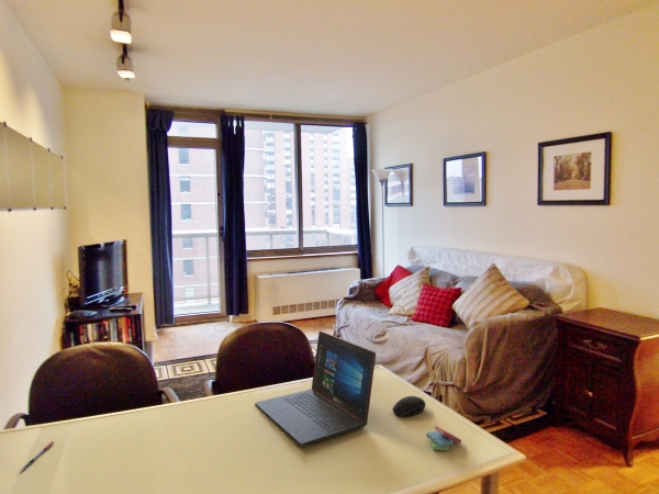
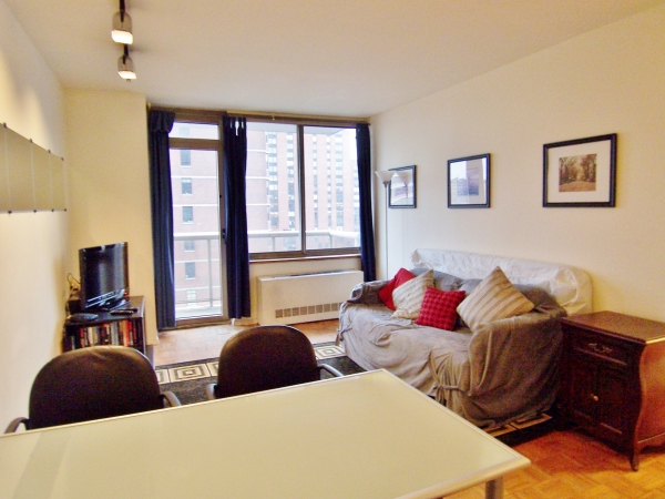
- pen [19,440,55,472]
- sticky notes [425,425,462,451]
- laptop [254,330,377,446]
- computer mouse [391,395,427,417]
